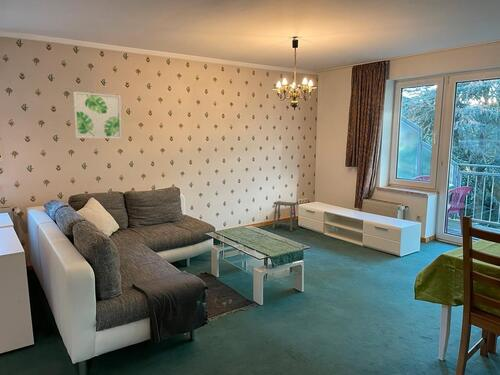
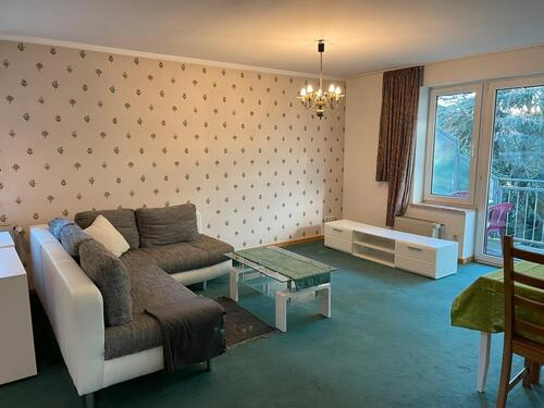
- footstool [272,200,297,232]
- wall art [72,91,123,140]
